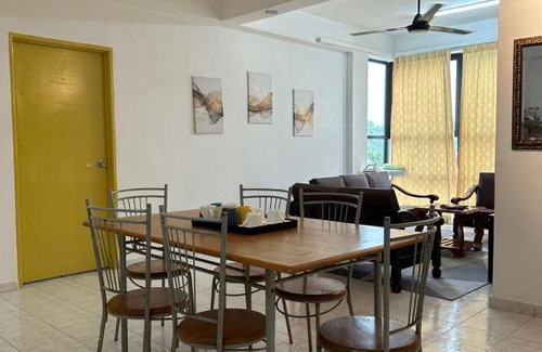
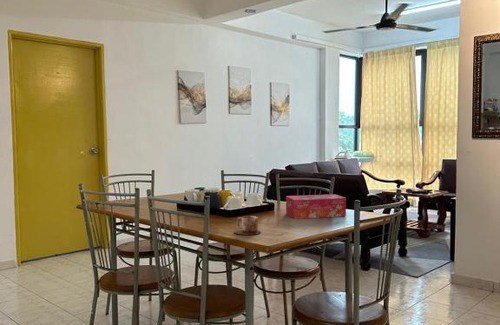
+ mug [233,215,262,236]
+ tissue box [285,193,347,220]
